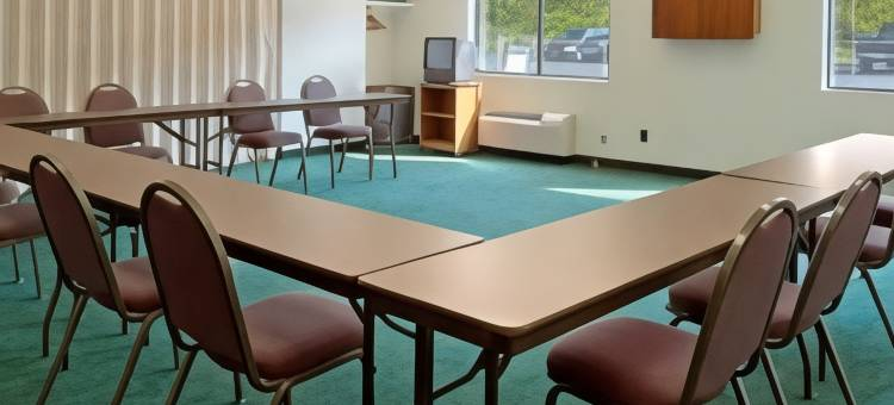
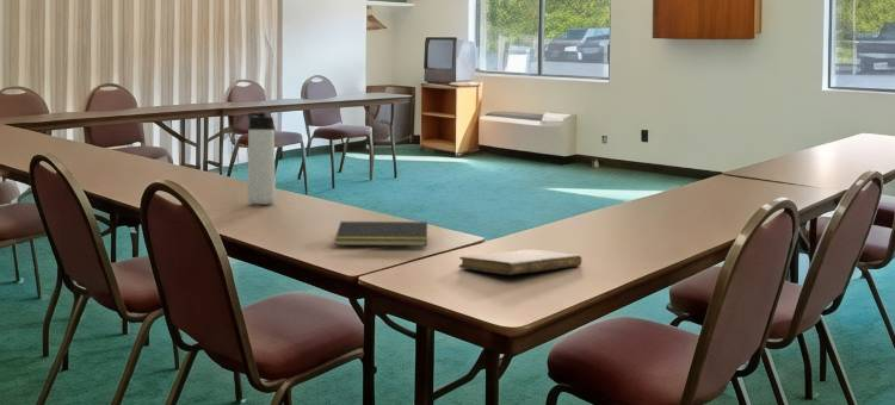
+ notepad [333,220,428,247]
+ thermos bottle [246,112,277,205]
+ notebook [458,248,582,276]
